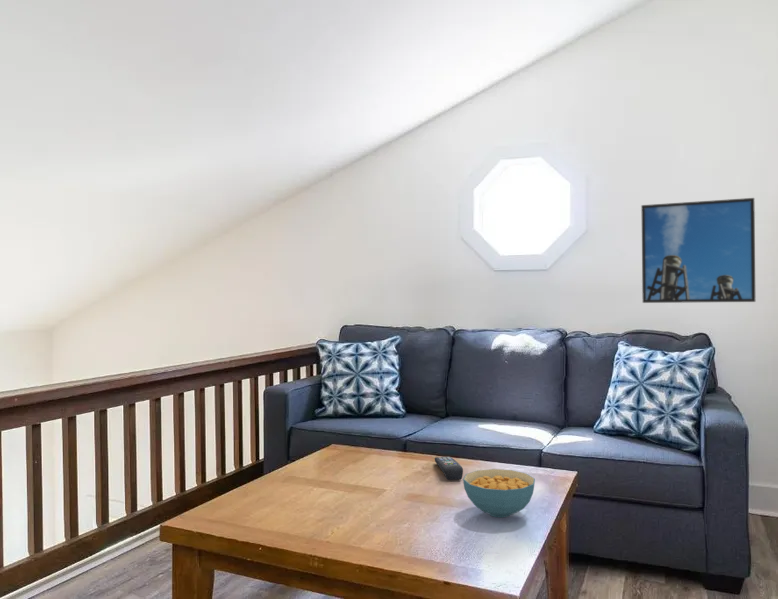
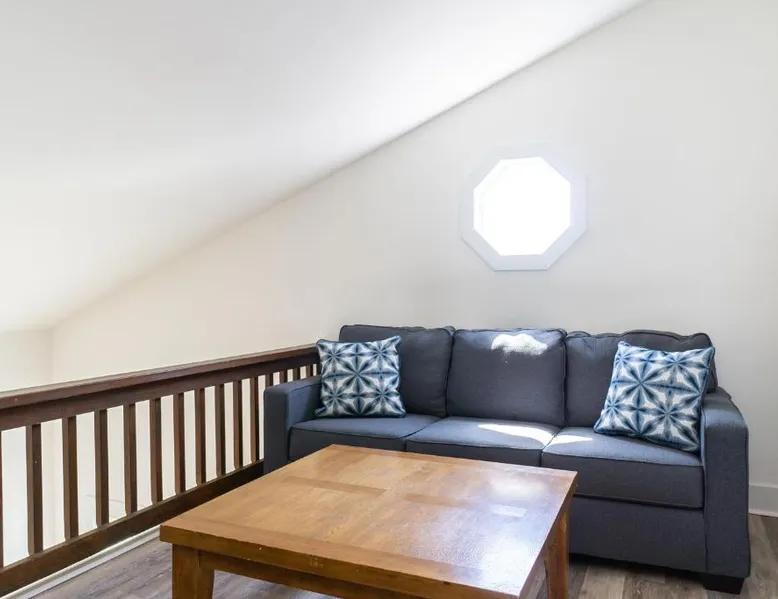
- cereal bowl [462,468,536,519]
- remote control [434,456,464,481]
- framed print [640,197,756,304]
